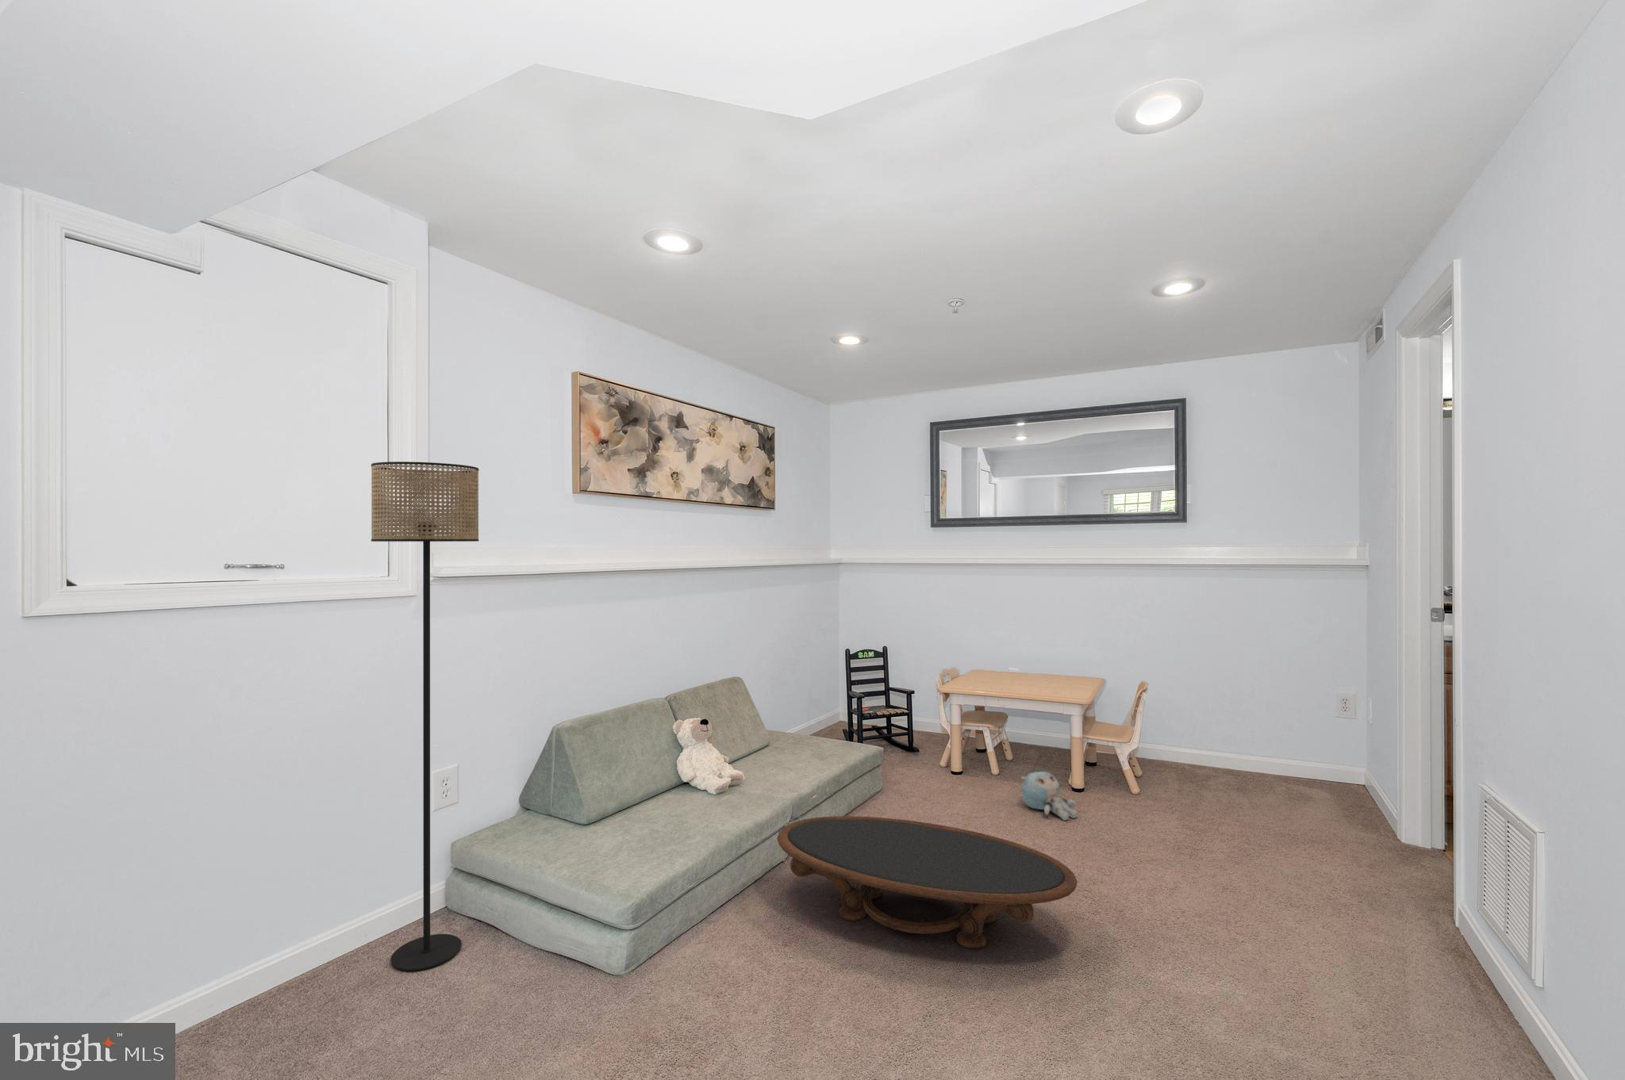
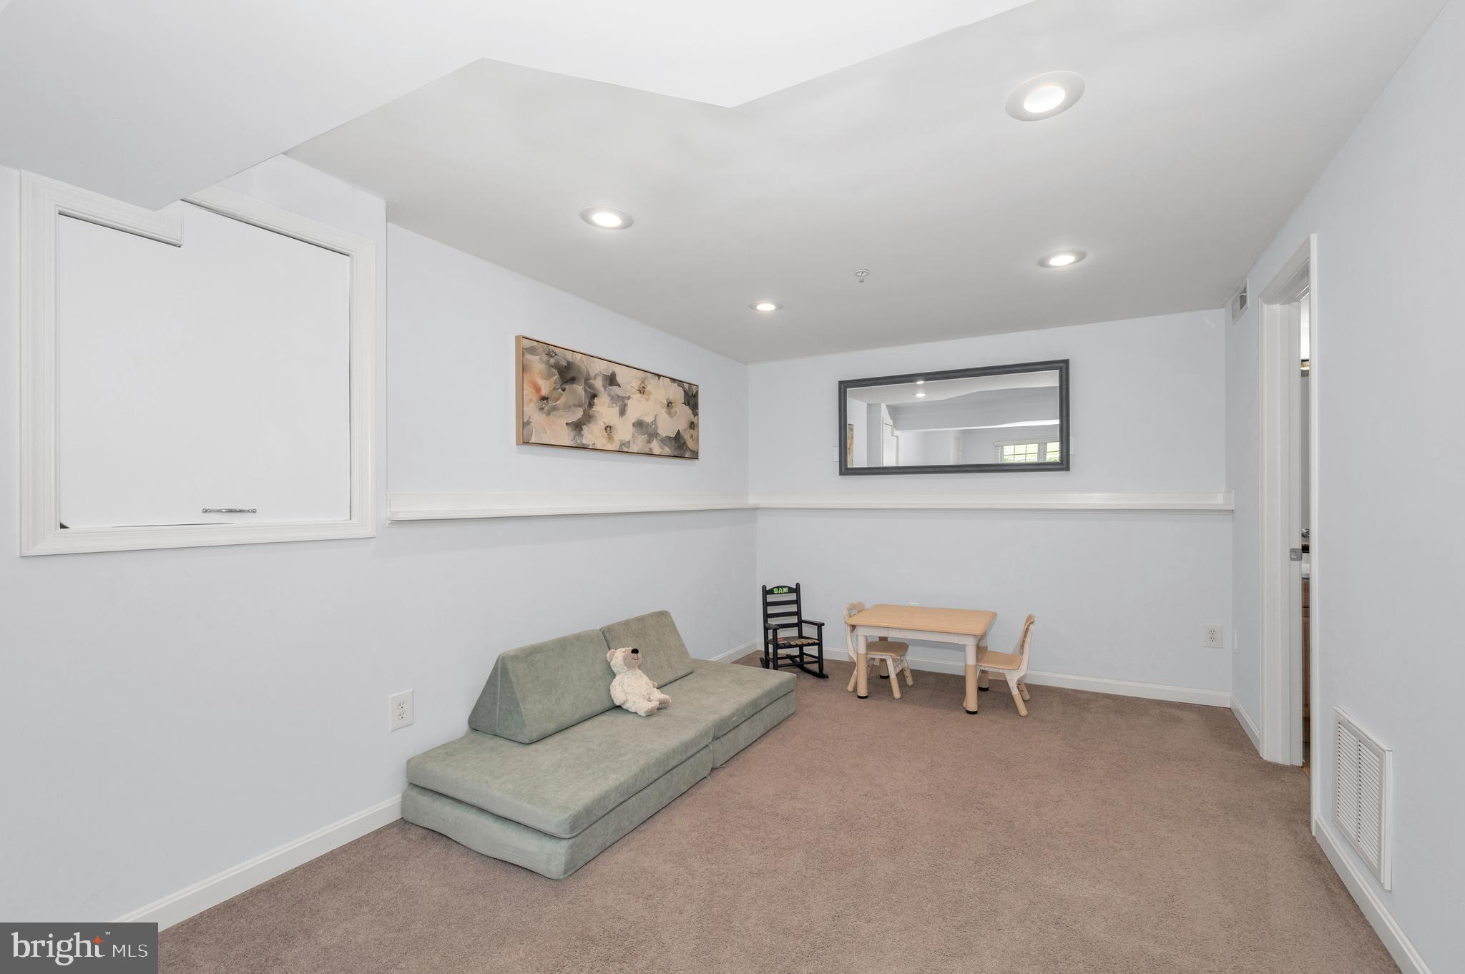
- floor lamp [370,460,480,973]
- coffee table [776,815,1078,949]
- plush toy [1020,770,1078,822]
